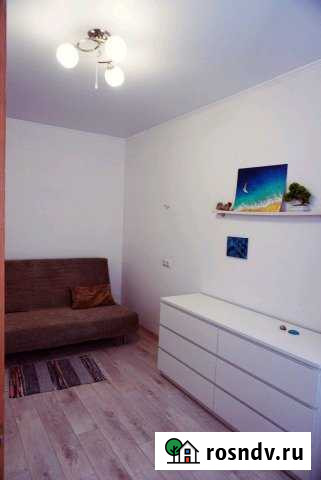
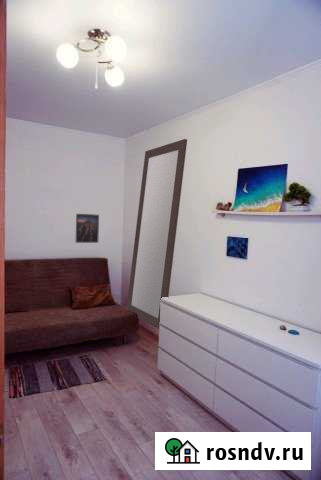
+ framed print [75,213,100,244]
+ home mirror [126,138,188,330]
